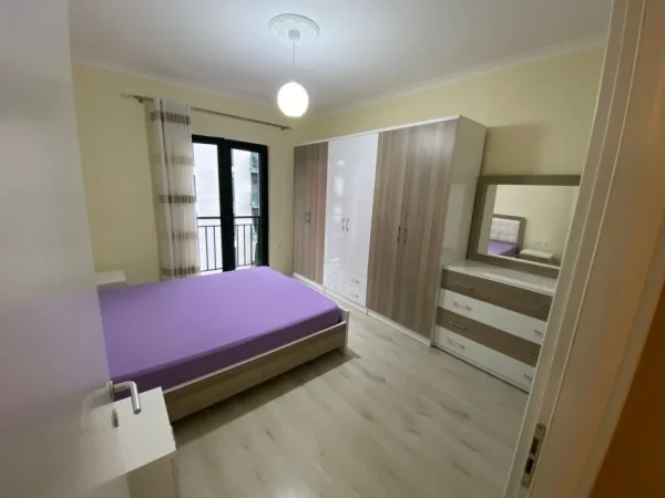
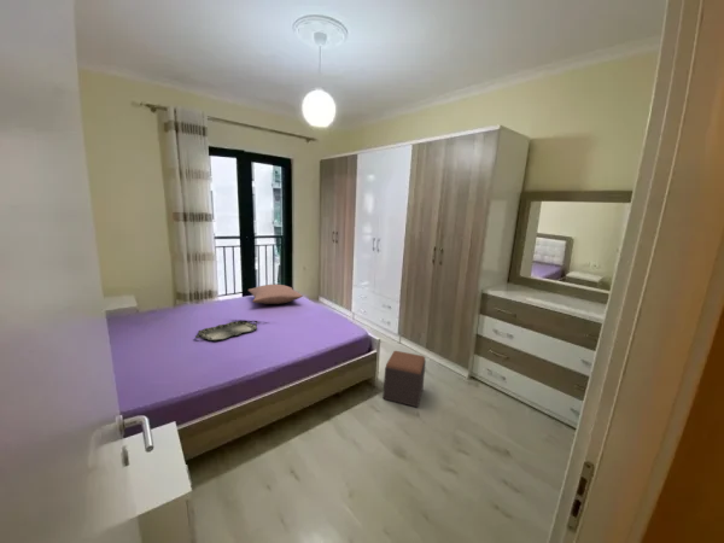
+ footstool [383,350,427,408]
+ serving tray [194,320,258,341]
+ pillow [247,284,304,305]
